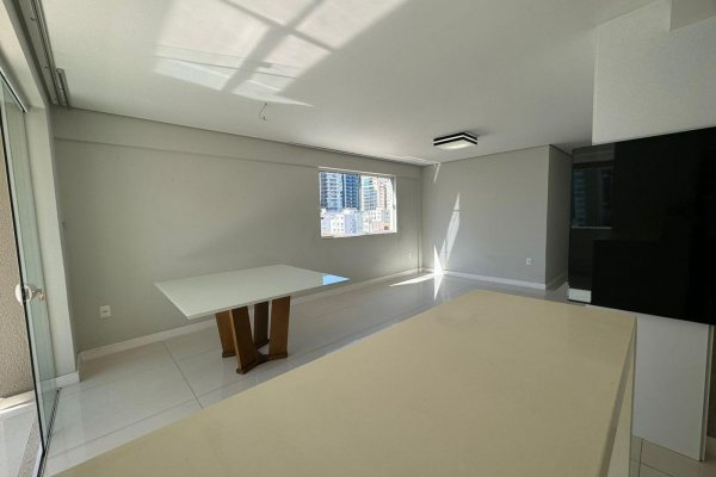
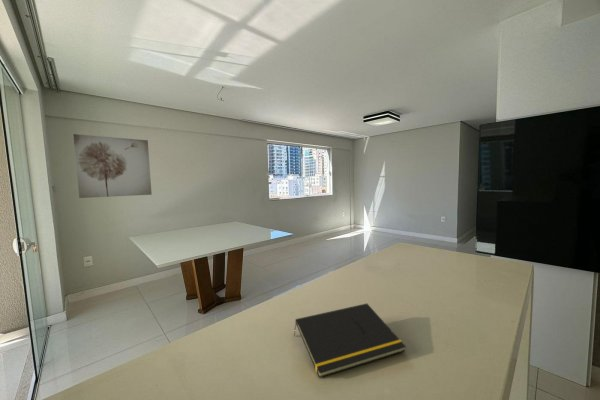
+ wall art [72,133,153,199]
+ notepad [293,303,407,379]
